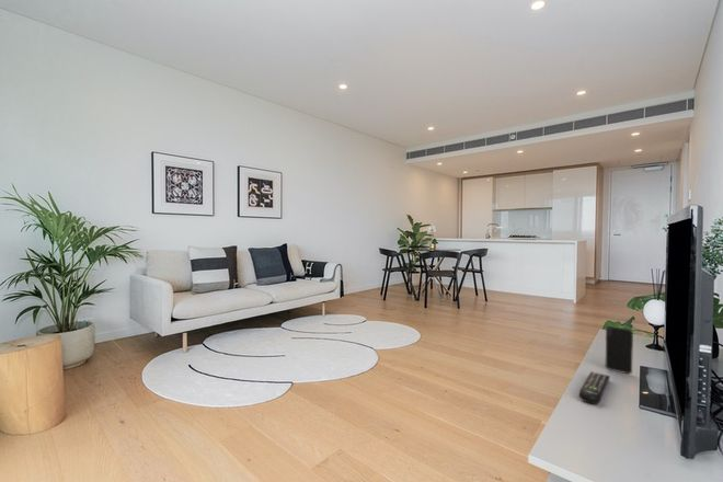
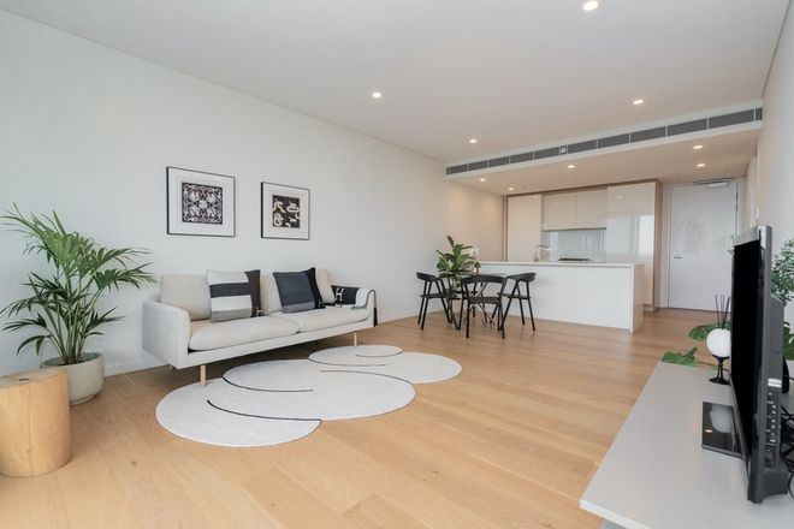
- smartphone [605,325,634,375]
- remote control [578,370,611,405]
